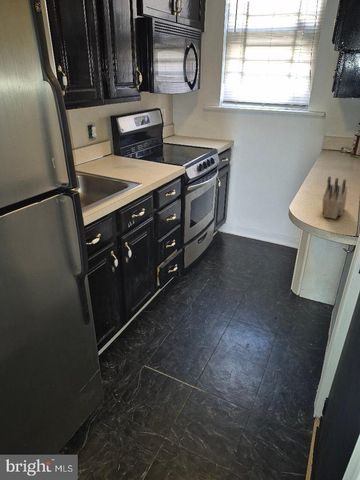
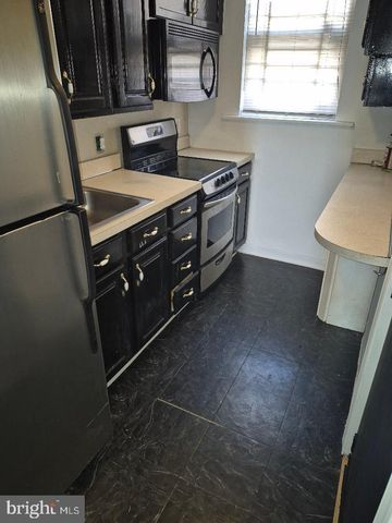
- knife block [322,175,348,220]
